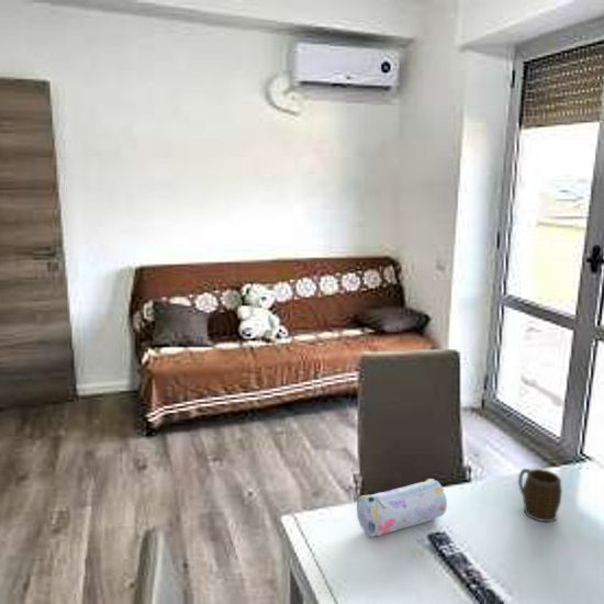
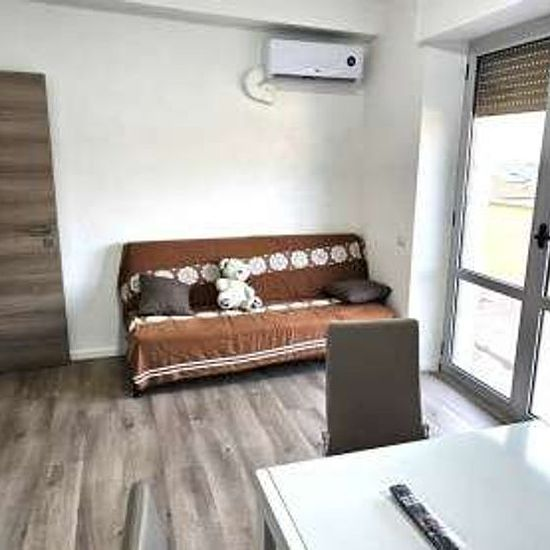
- mug [517,468,563,523]
- pencil case [356,478,448,538]
